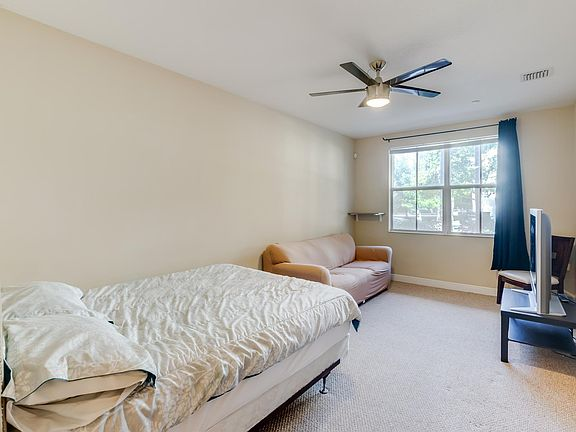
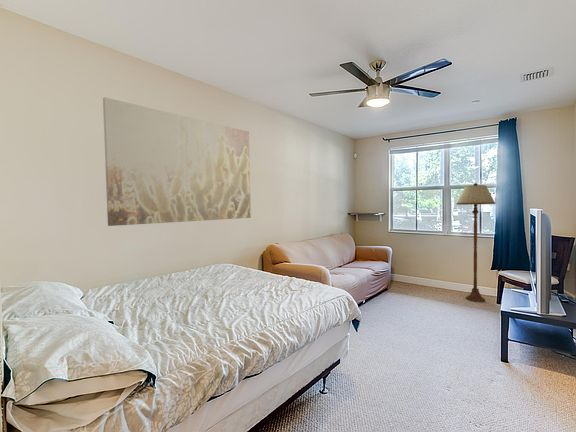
+ wall art [102,96,252,227]
+ floor lamp [455,182,497,303]
